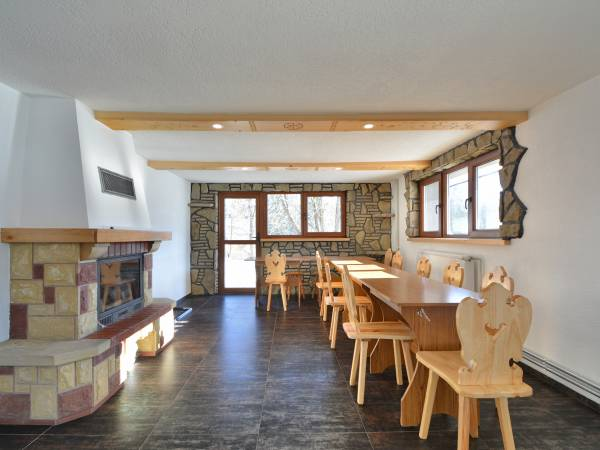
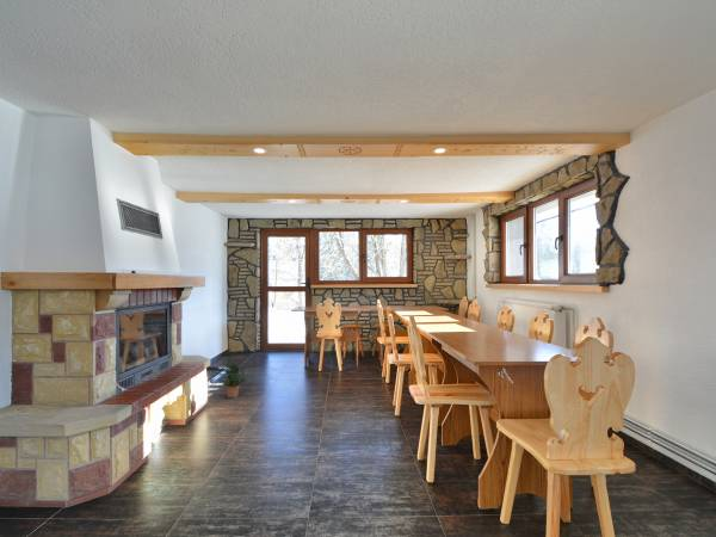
+ potted plant [216,362,249,399]
